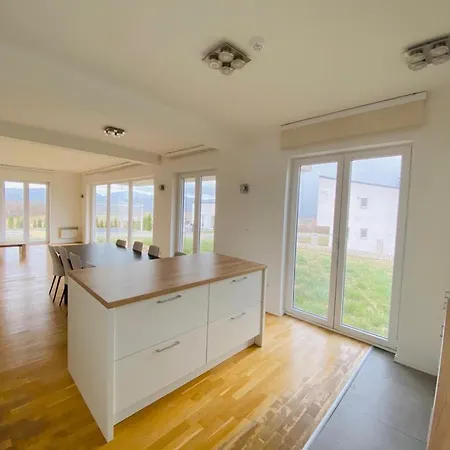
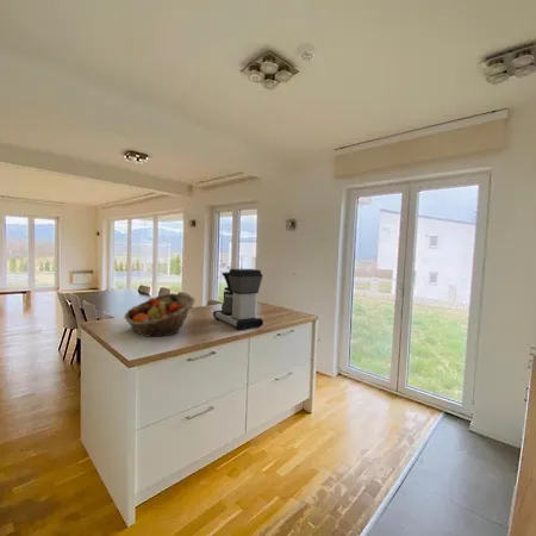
+ fruit basket [123,292,197,337]
+ coffee maker [212,268,264,331]
